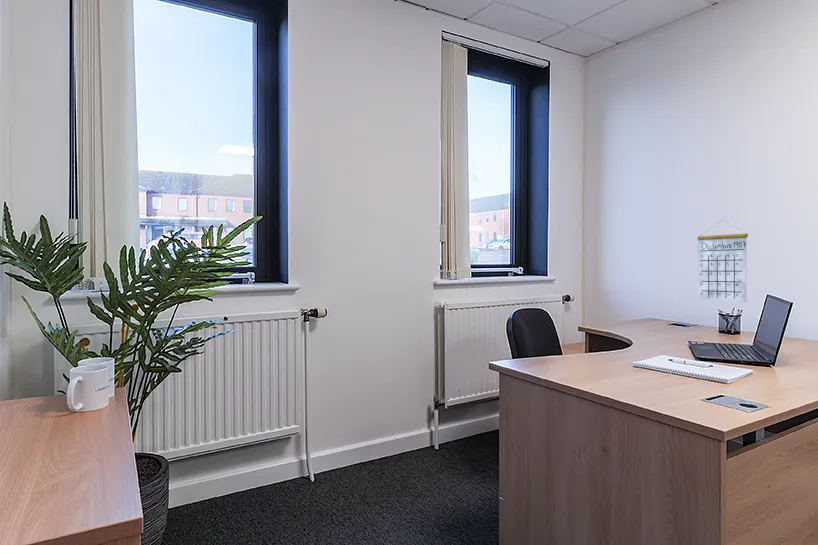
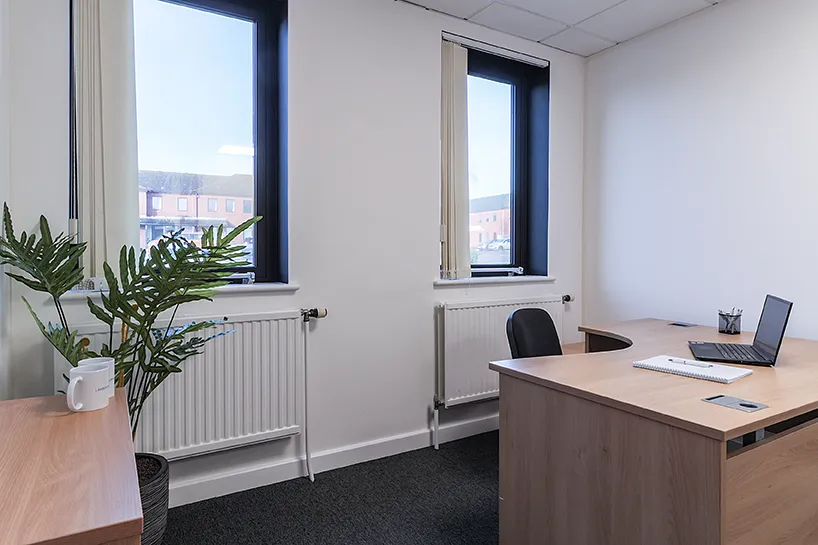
- calendar [697,219,749,303]
